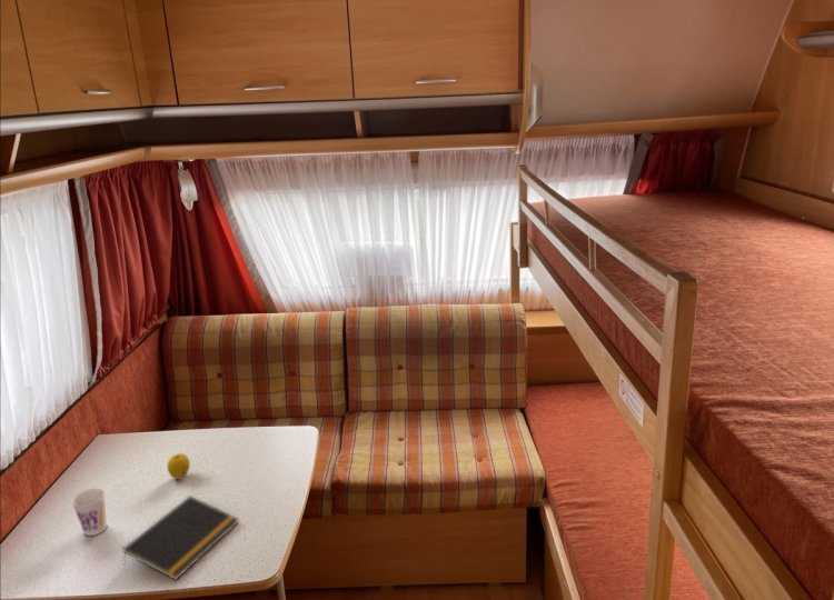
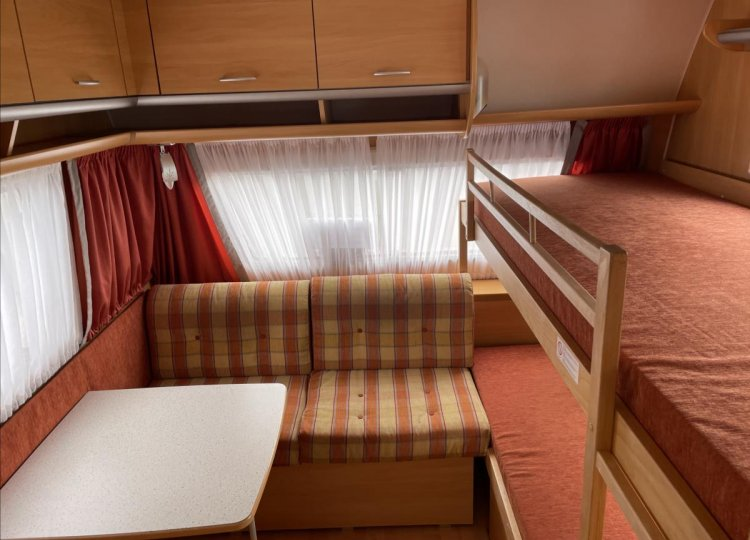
- cup [70,488,108,537]
- apple [166,452,191,480]
- notepad [122,494,239,581]
